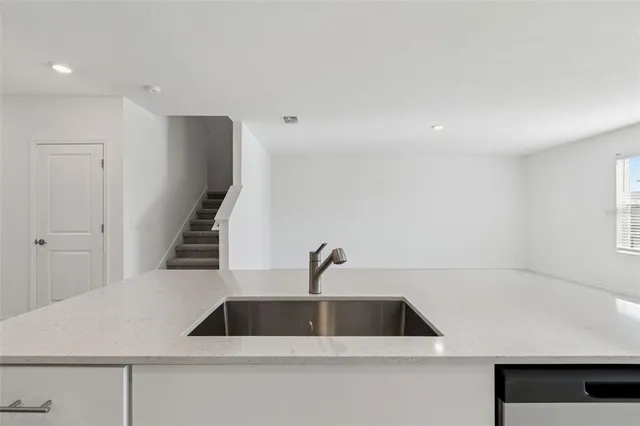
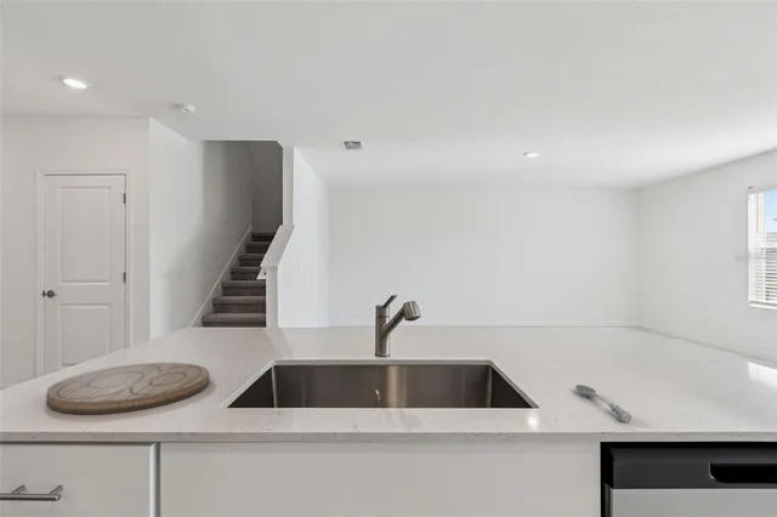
+ soupspoon [574,384,633,424]
+ cutting board [45,362,210,416]
